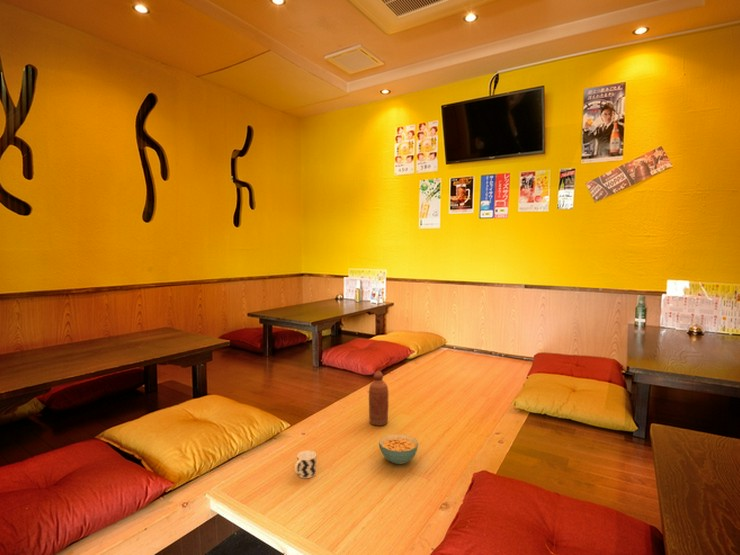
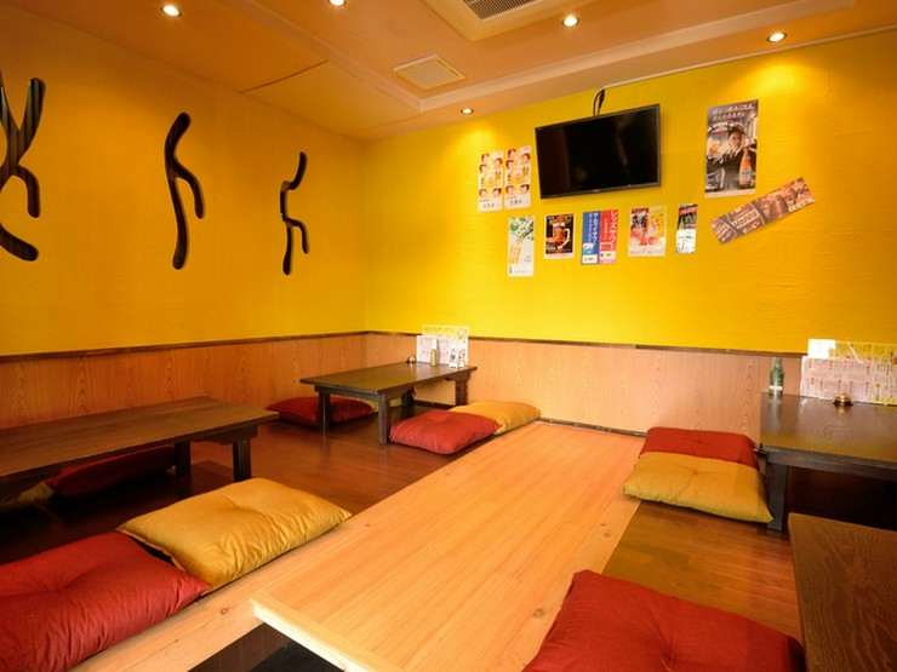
- cup [293,450,317,479]
- cereal bowl [378,433,419,465]
- bottle [368,370,389,427]
